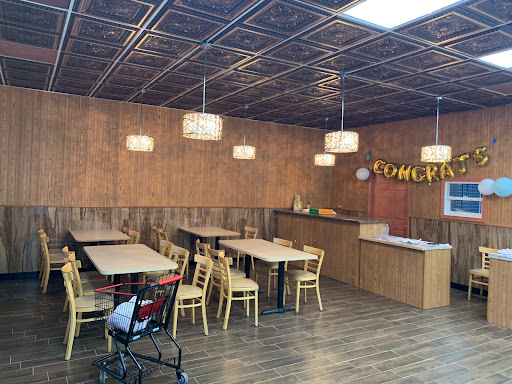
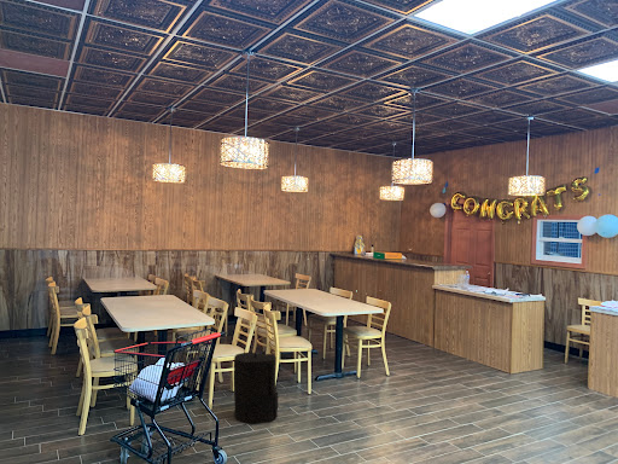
+ trash can [233,352,279,425]
